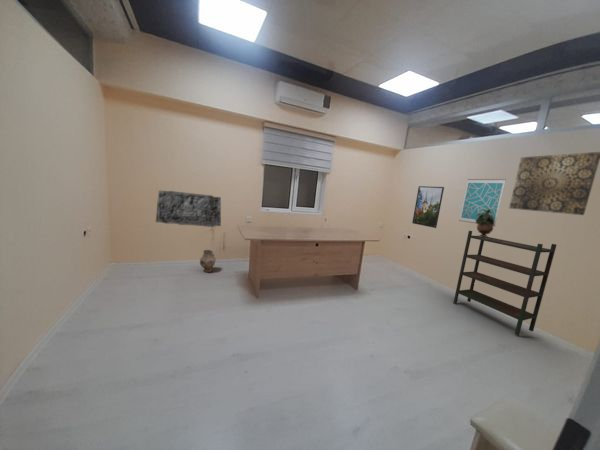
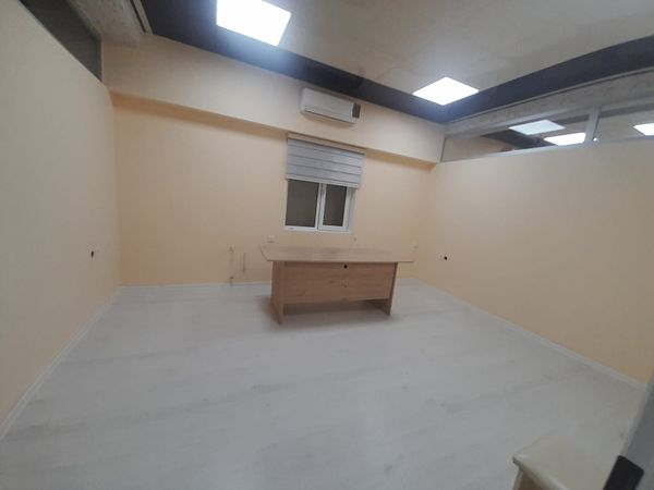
- potted plant [475,209,494,237]
- wall art [508,151,600,216]
- bookshelf [452,230,557,336]
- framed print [411,185,445,229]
- vase [199,249,217,273]
- wall art [458,178,507,227]
- stone relief [155,189,222,228]
